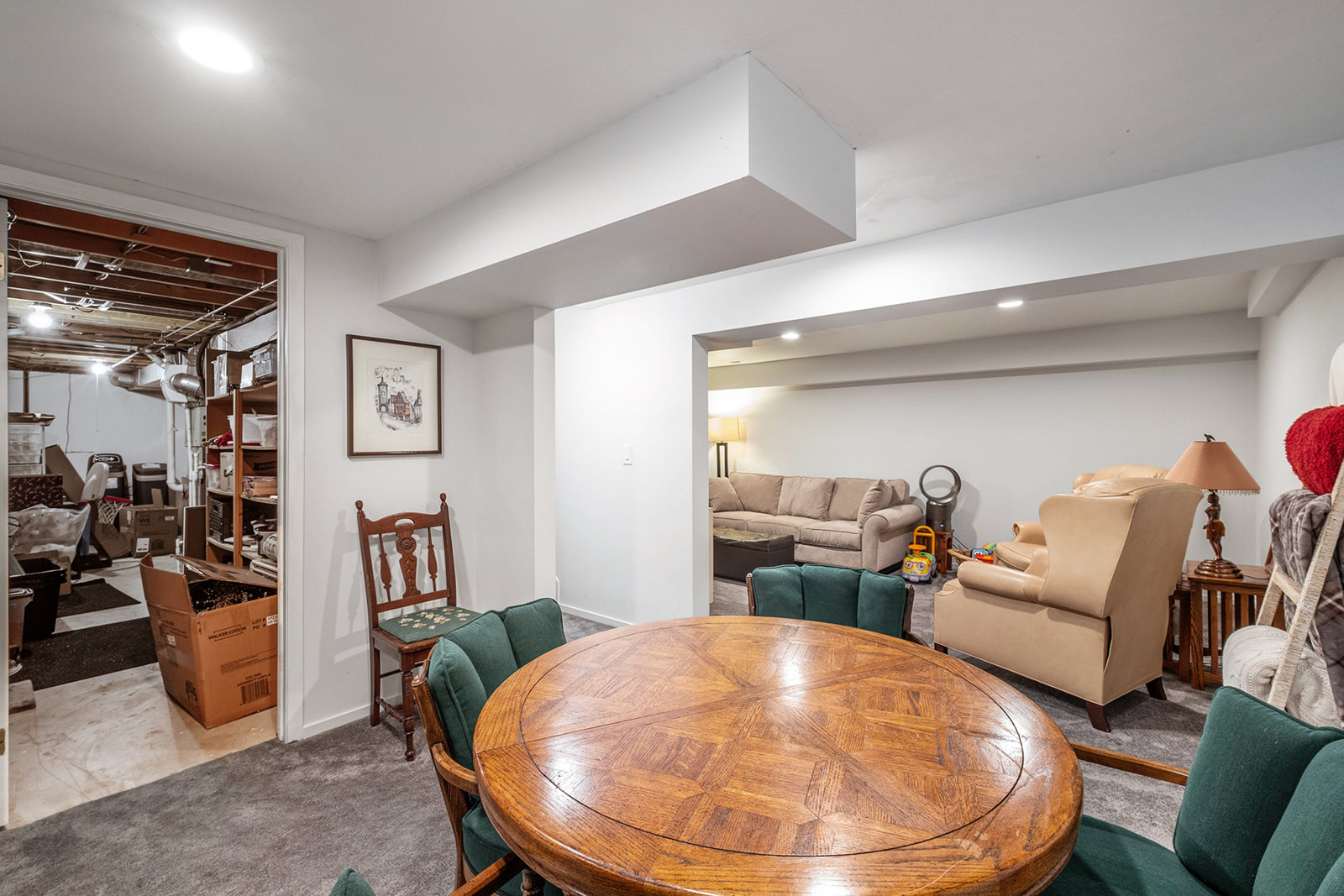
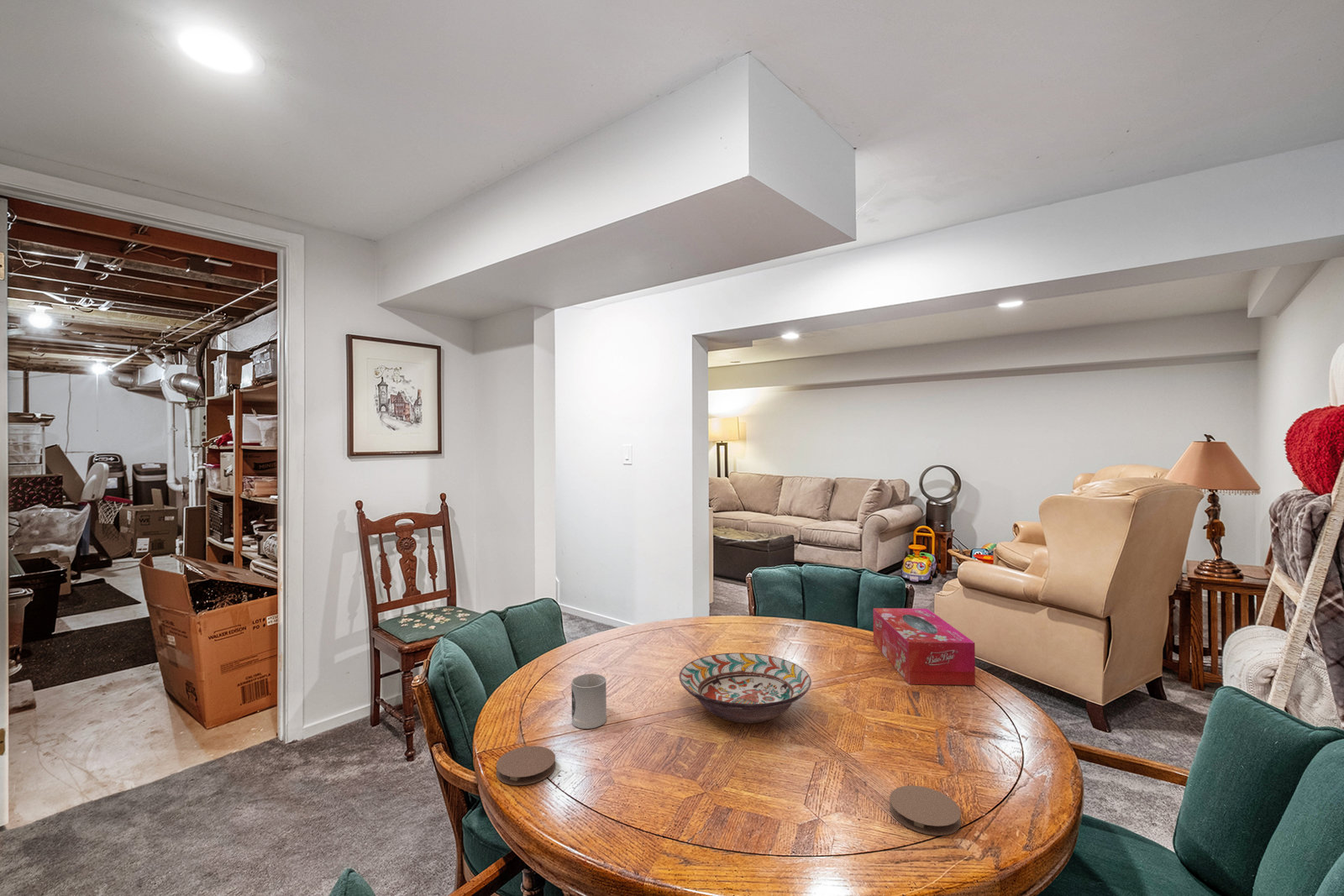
+ cup [570,673,607,730]
+ decorative bowl [678,652,812,724]
+ tissue box [873,607,976,686]
+ coaster [889,784,962,836]
+ coaster [496,745,556,786]
